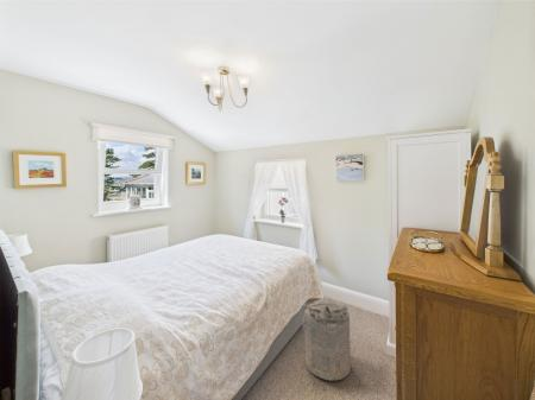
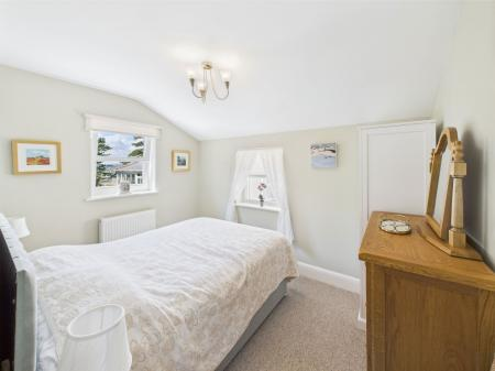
- laundry hamper [301,300,352,381]
